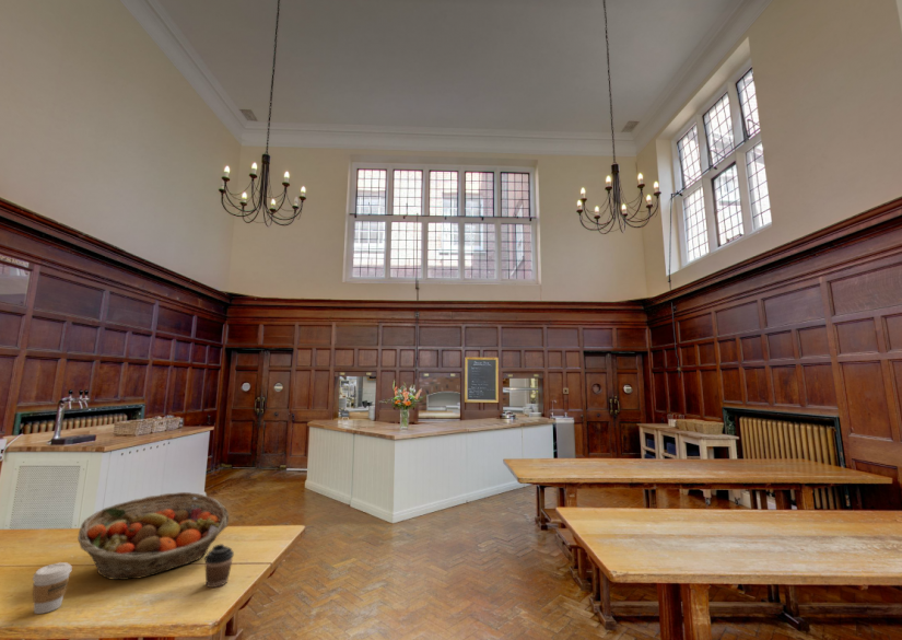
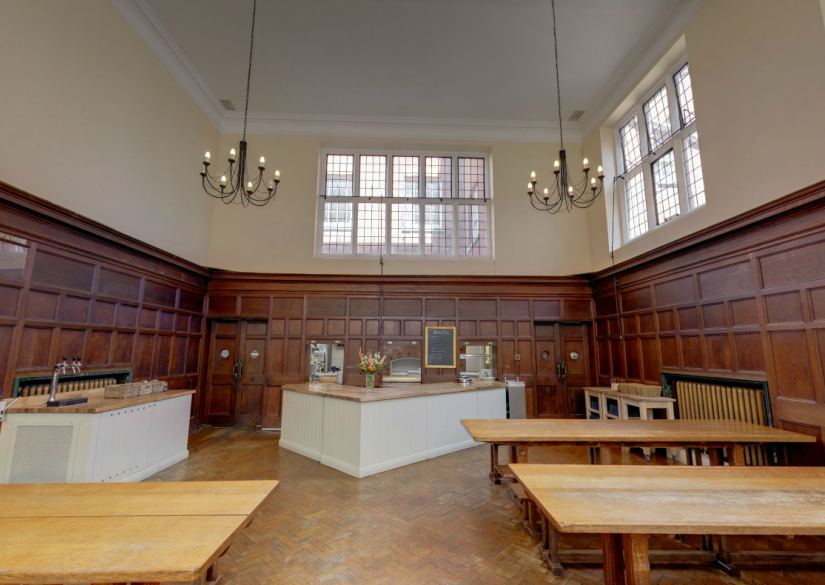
- fruit basket [77,491,230,581]
- coffee cup [203,543,235,589]
- coffee cup [32,561,73,615]
